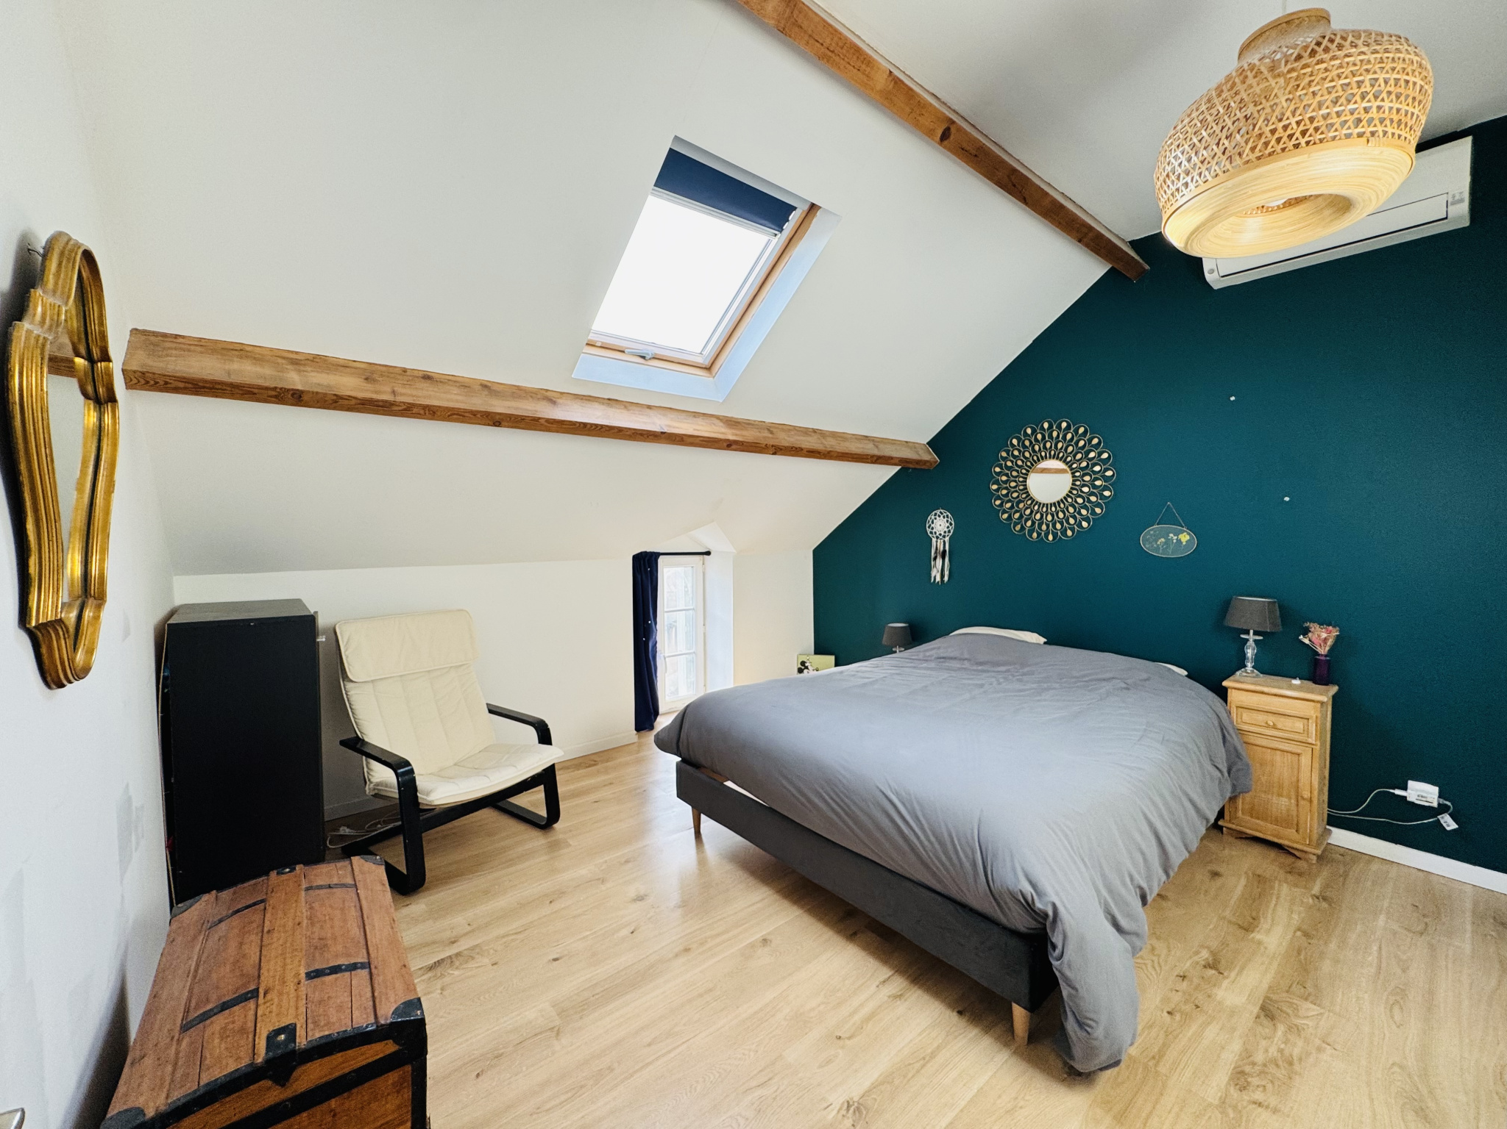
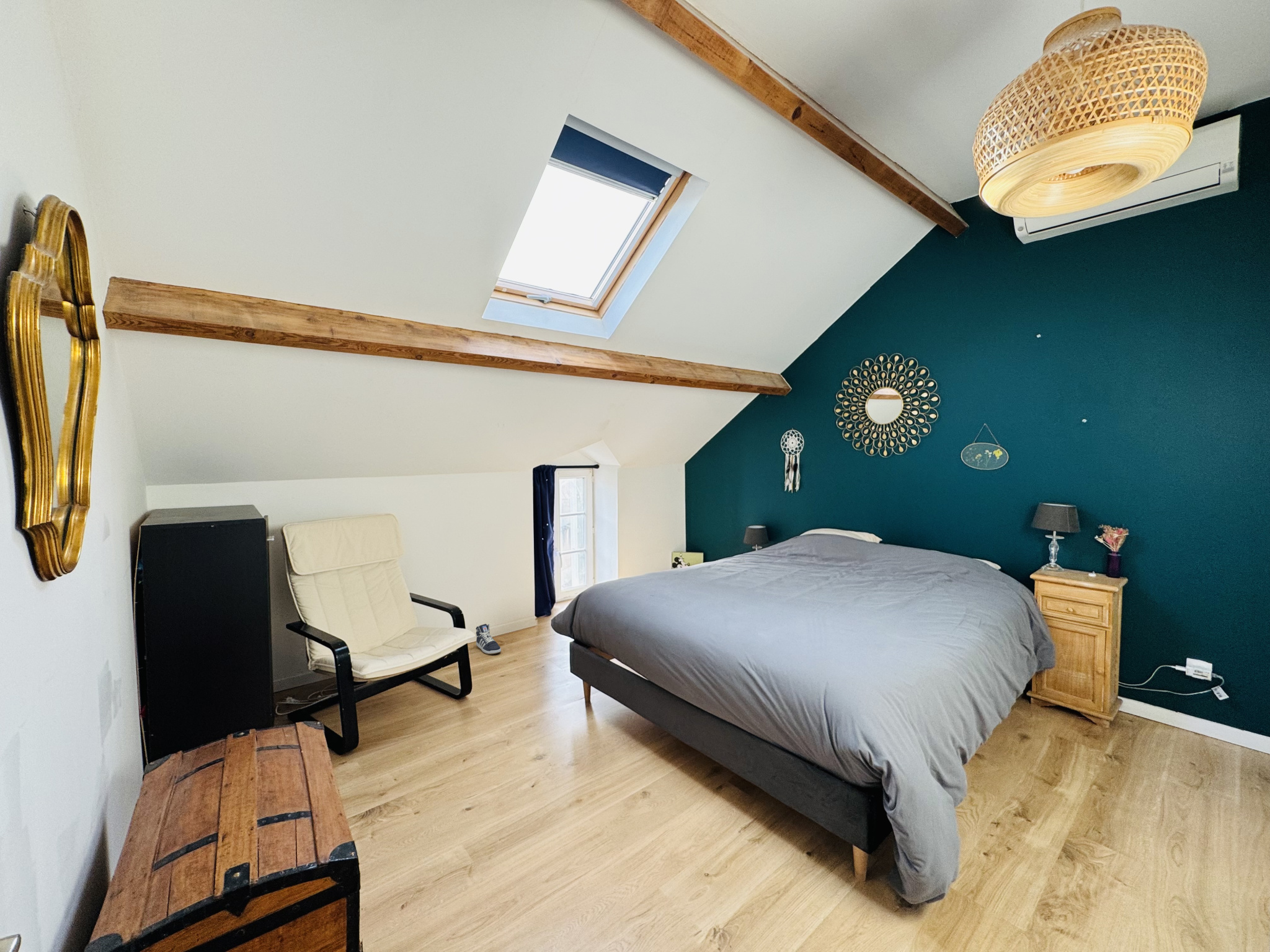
+ sneaker [475,624,502,655]
